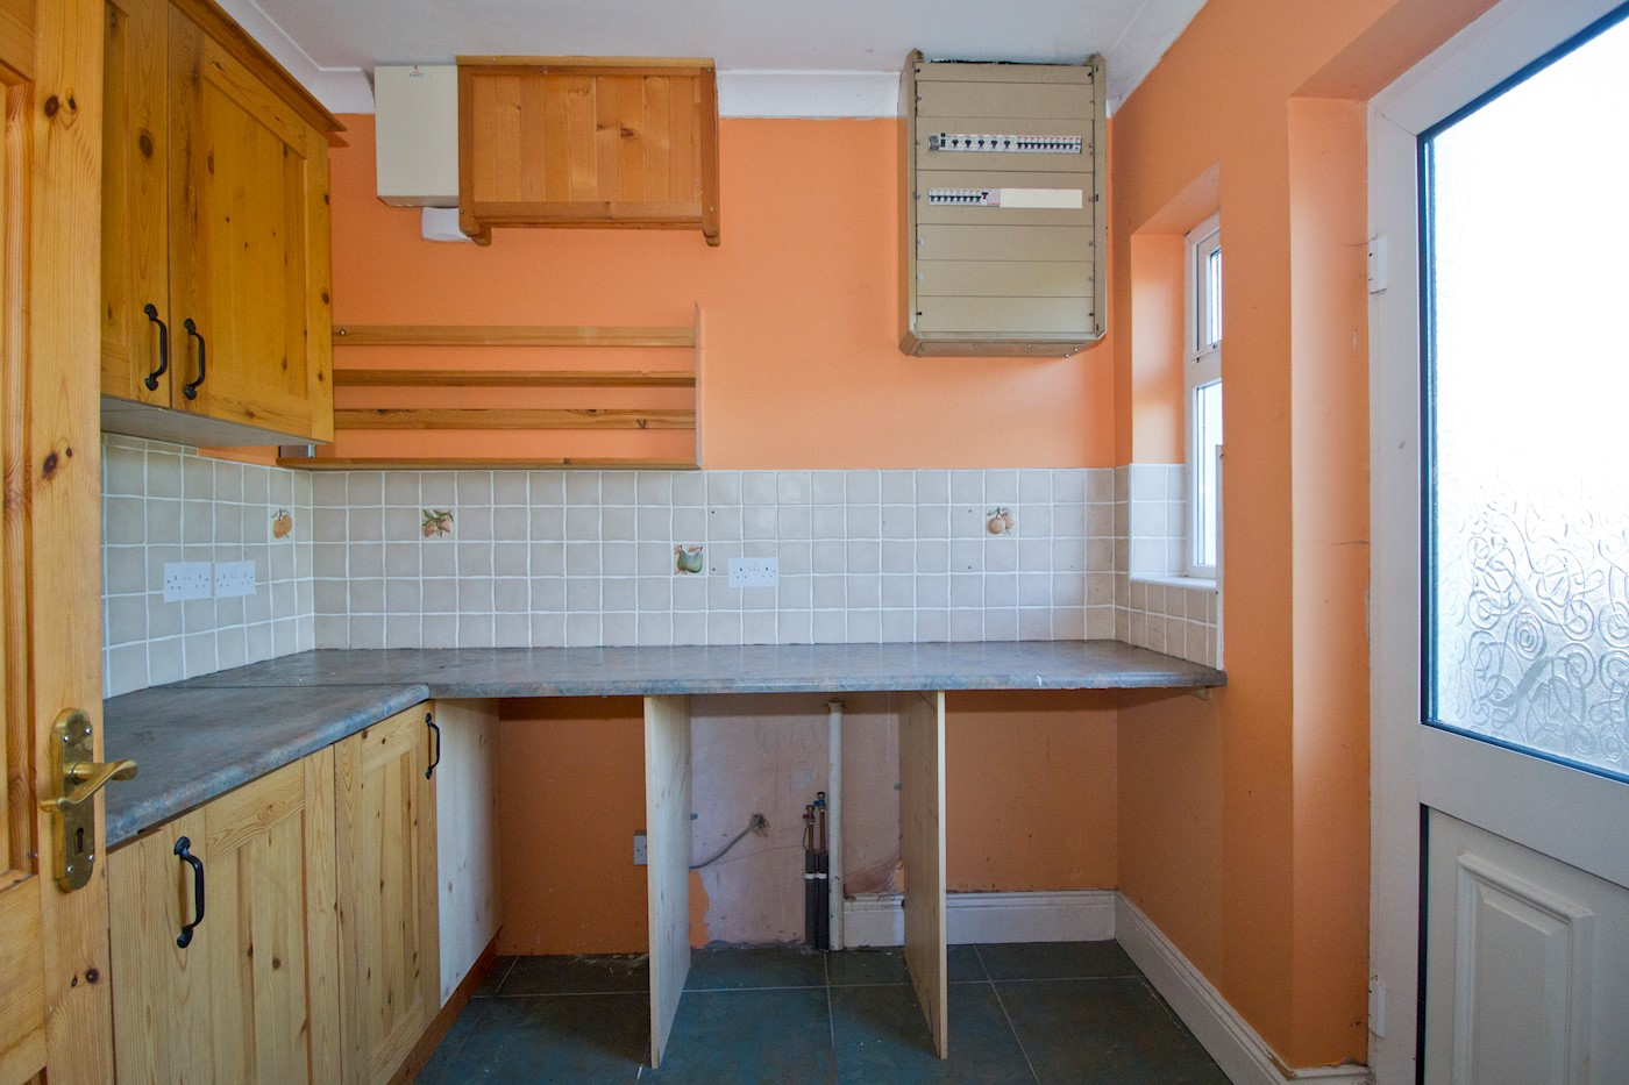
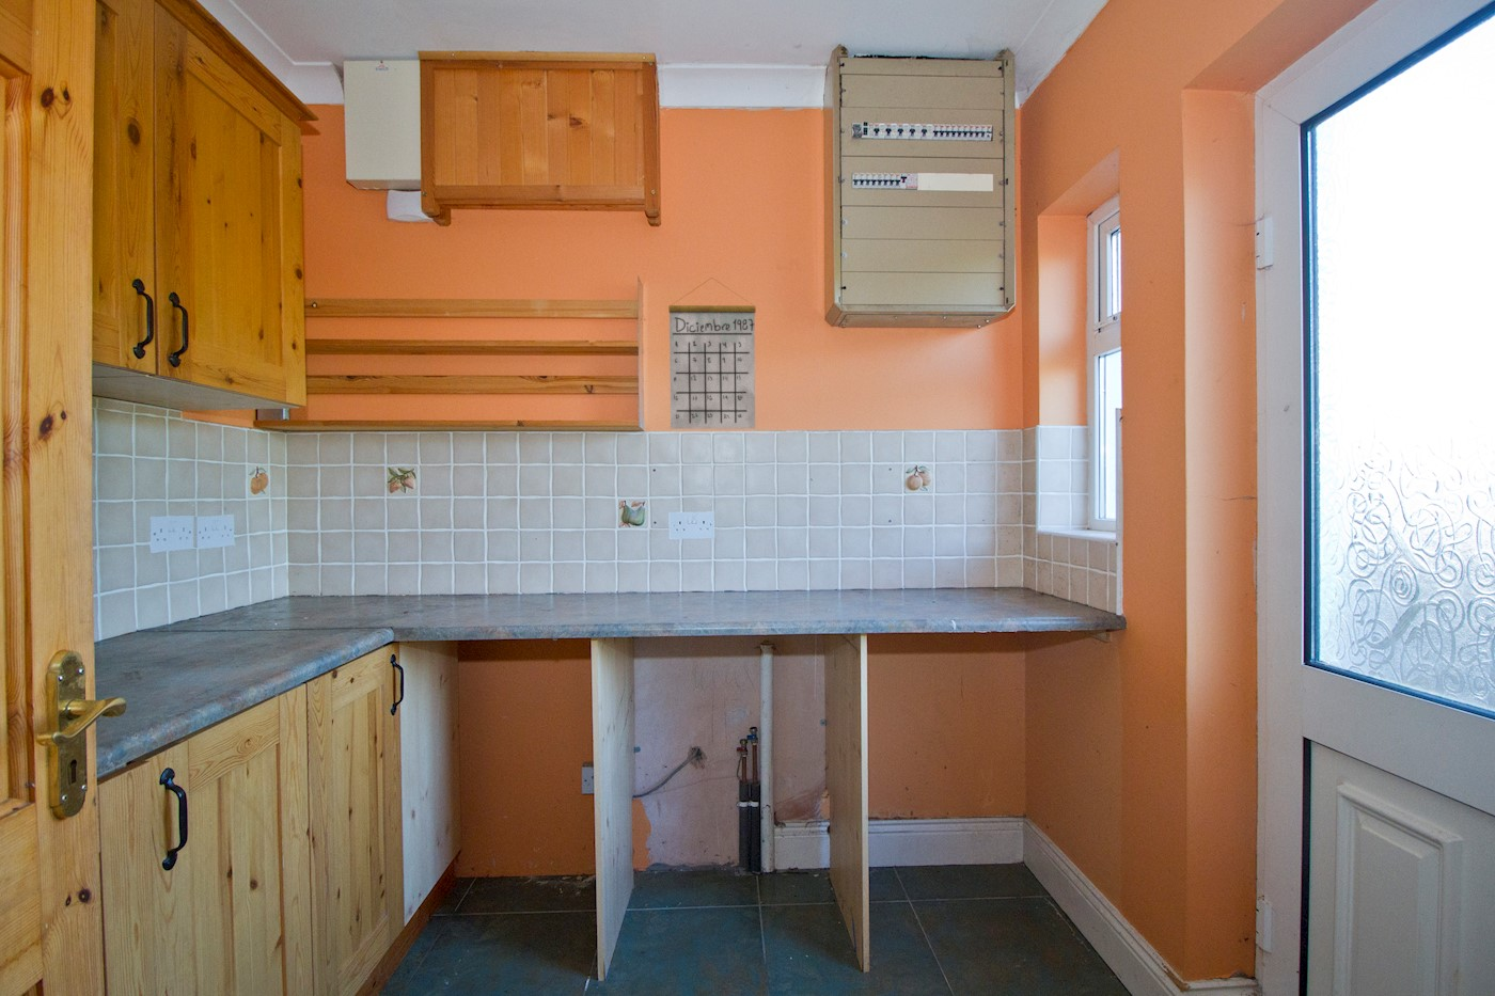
+ calendar [667,277,757,430]
